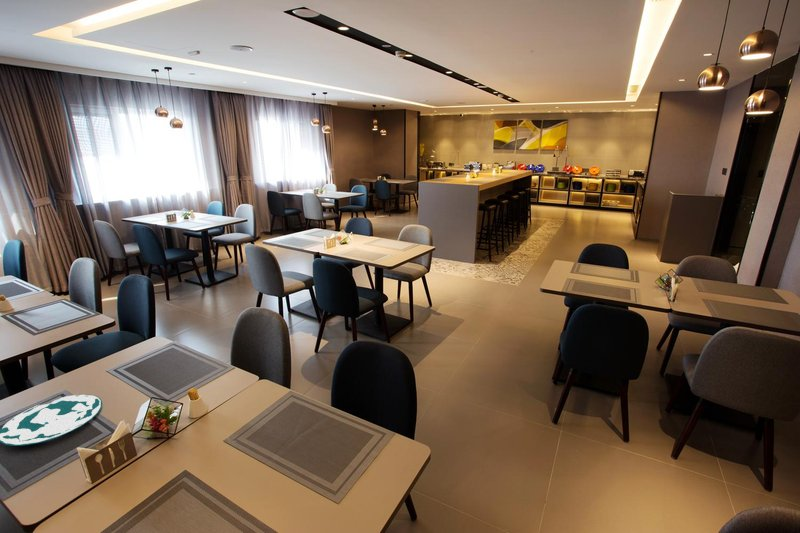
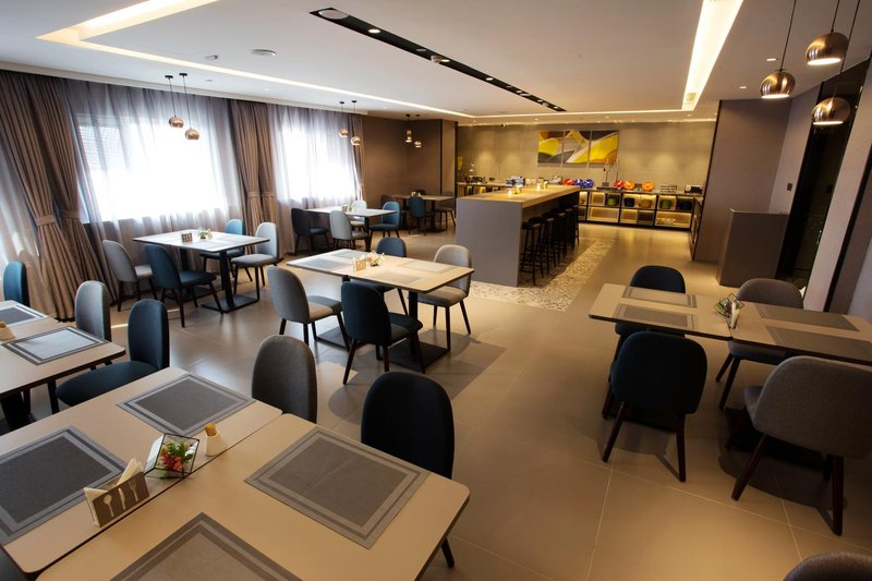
- plate [0,393,103,447]
